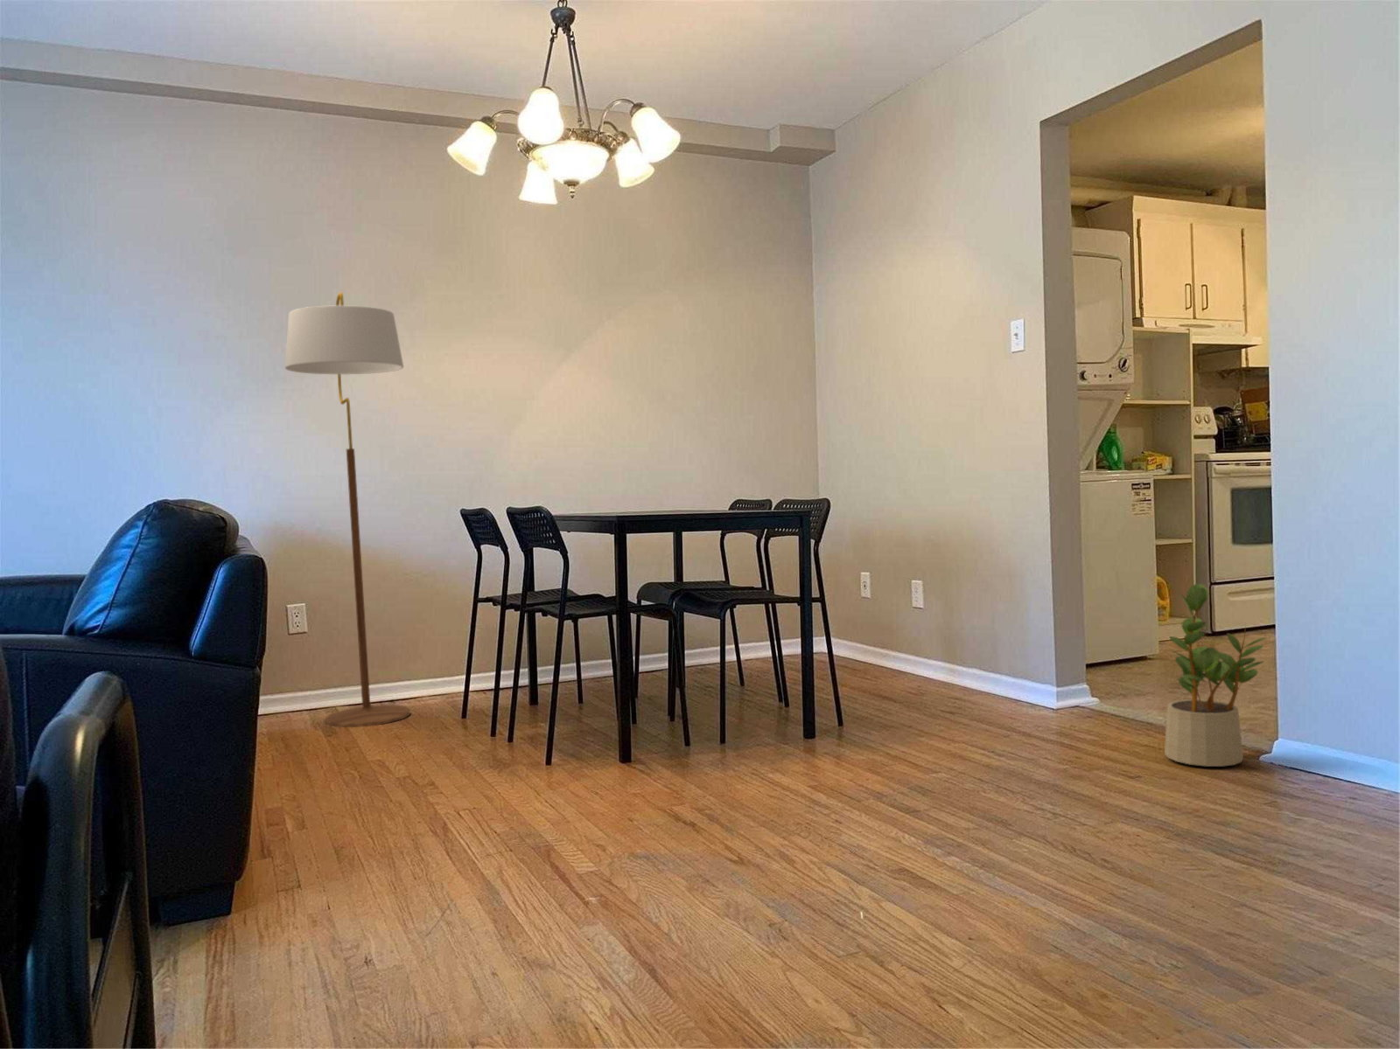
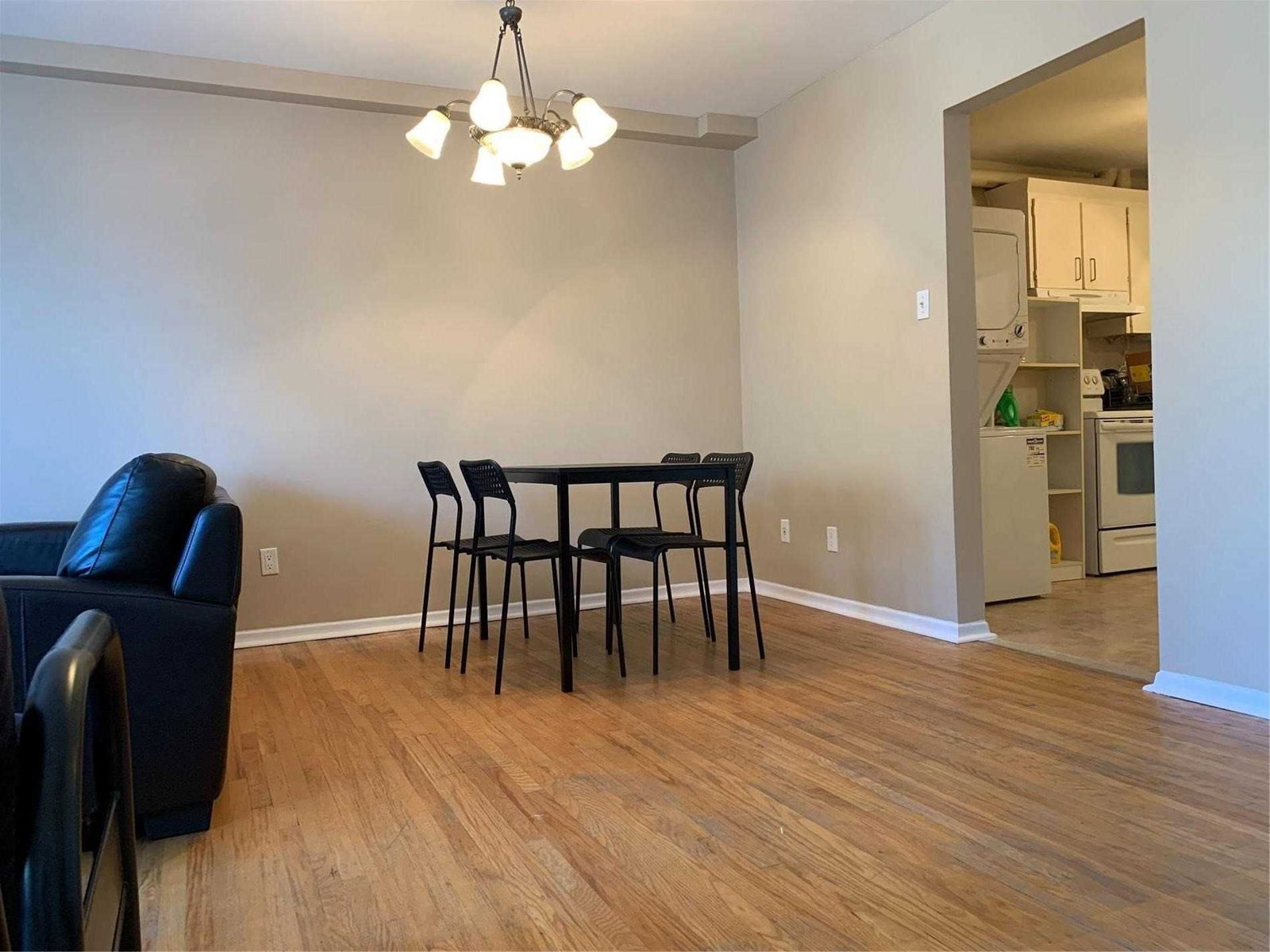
- potted plant [1164,582,1268,768]
- floor lamp [284,291,411,728]
